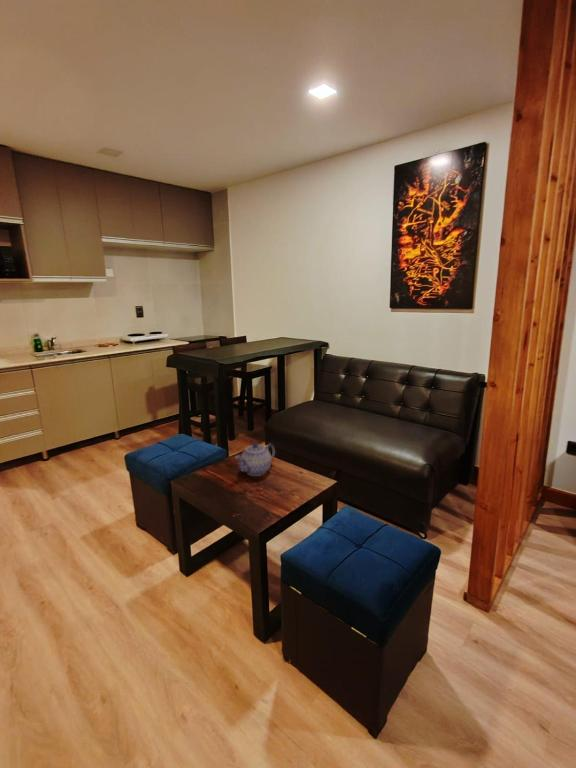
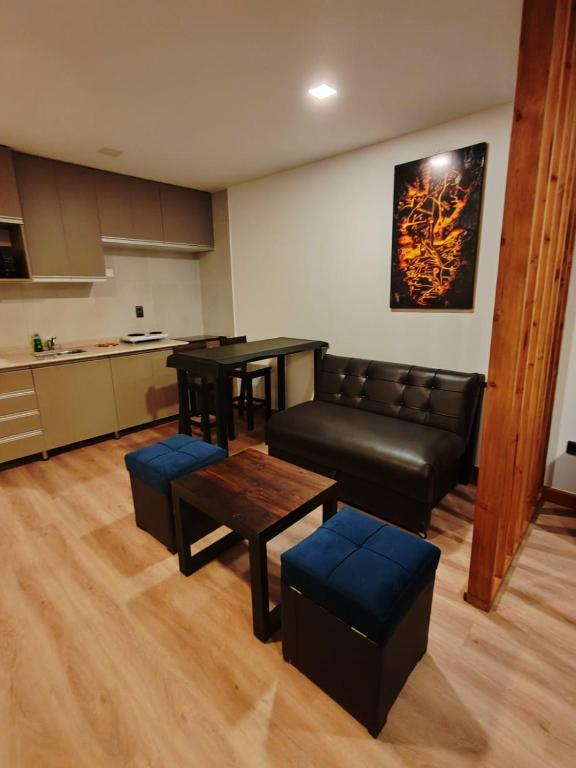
- teapot [234,442,276,477]
